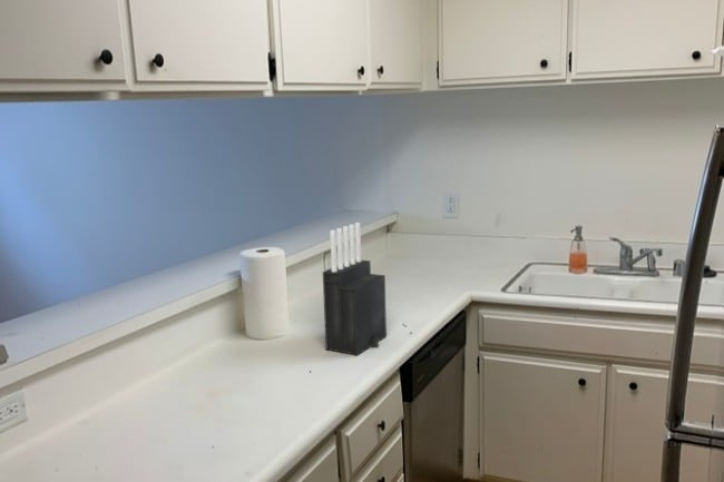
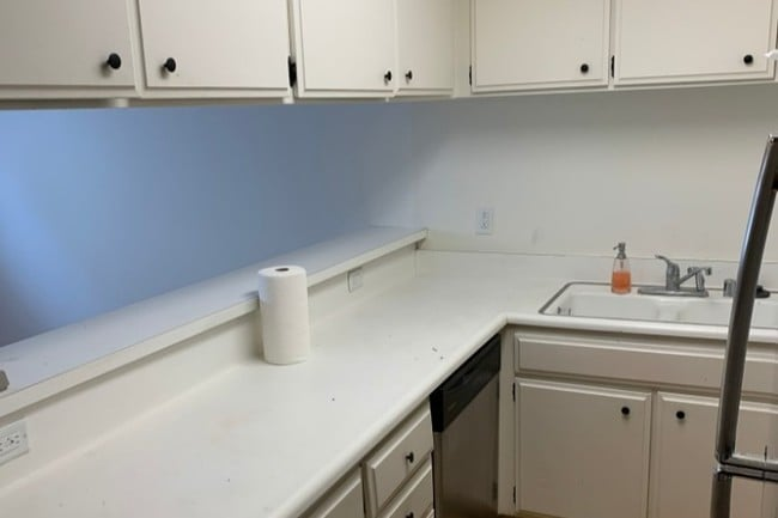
- knife block [322,222,388,356]
